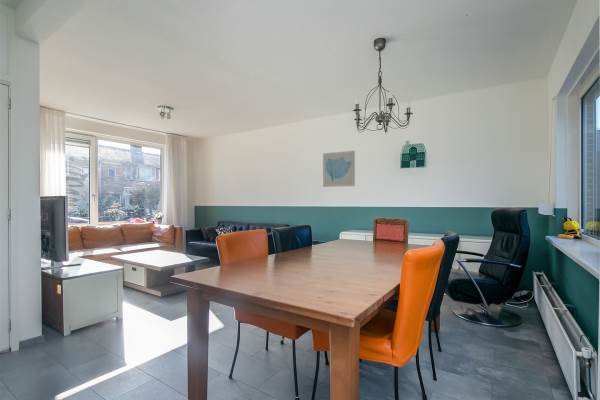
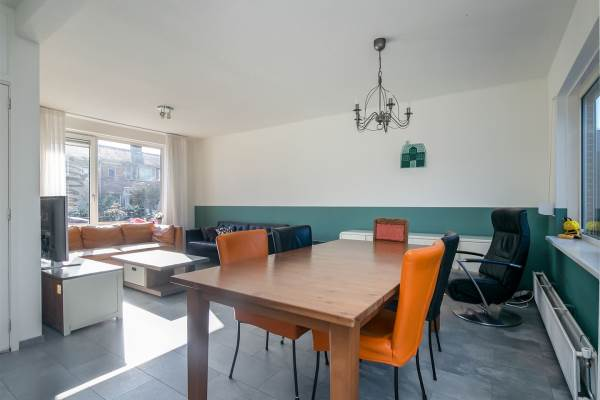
- wall art [322,150,356,188]
